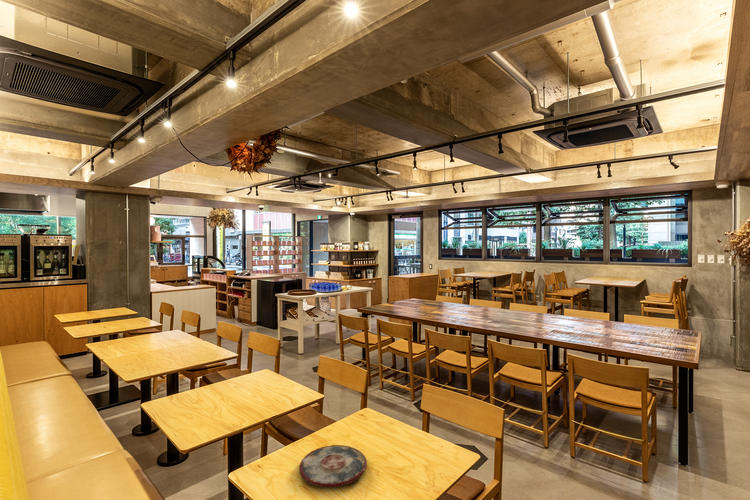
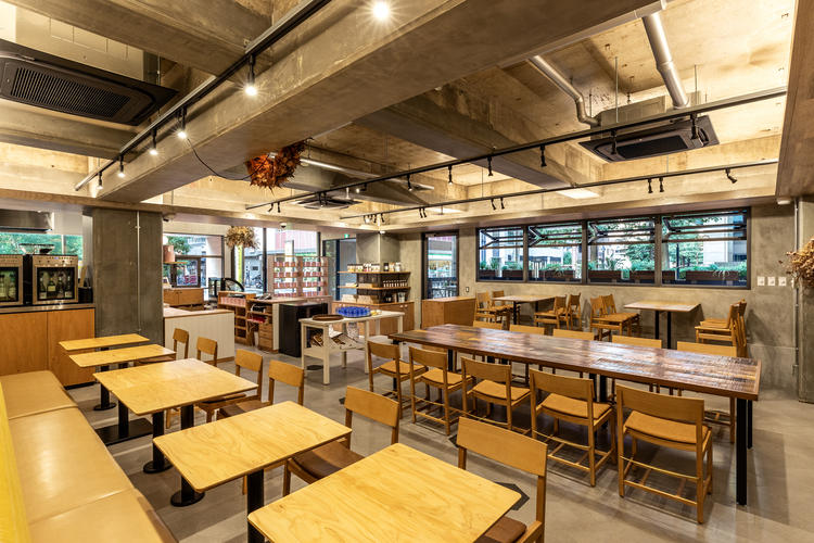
- plate [298,444,368,488]
